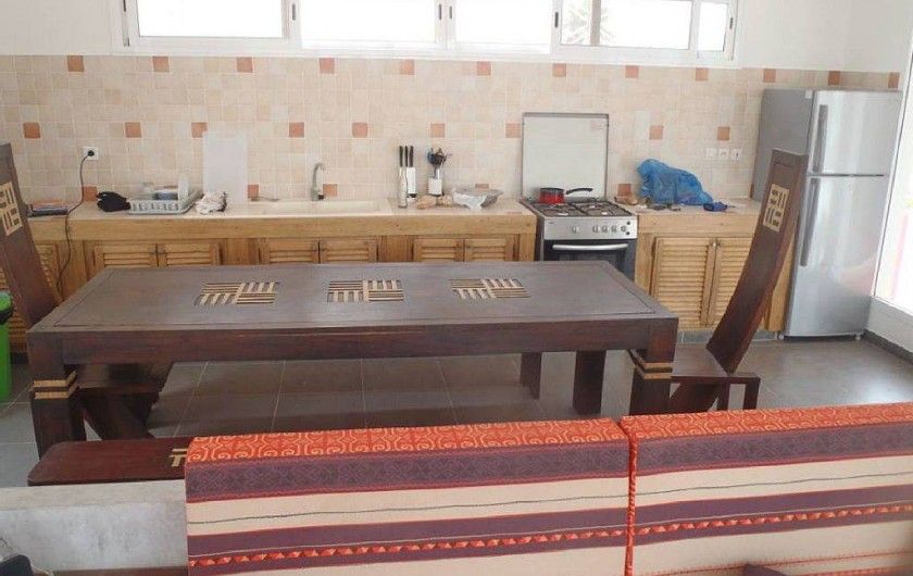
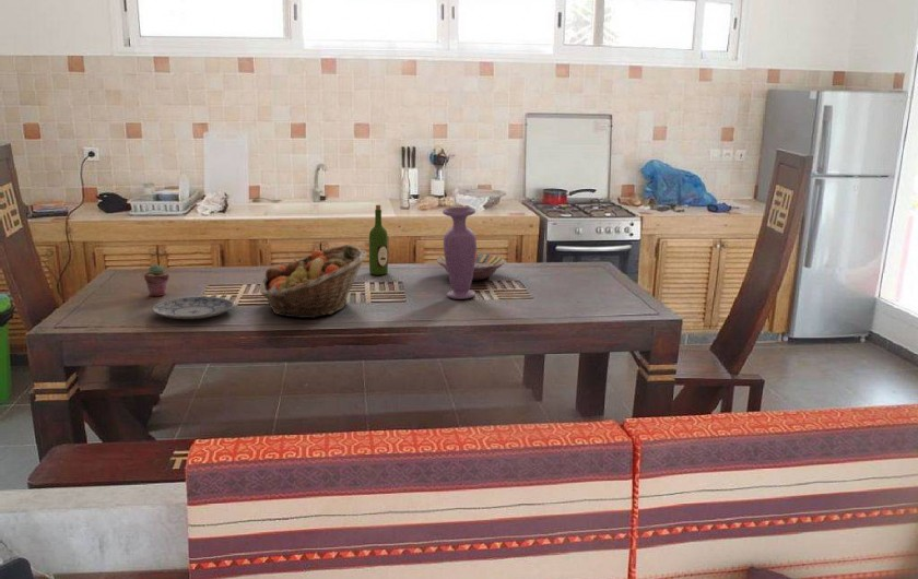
+ wine bottle [368,204,389,276]
+ potted succulent [143,263,170,297]
+ plate [151,295,235,320]
+ fruit basket [259,244,368,319]
+ serving bowl [435,252,506,281]
+ vase [442,206,478,300]
